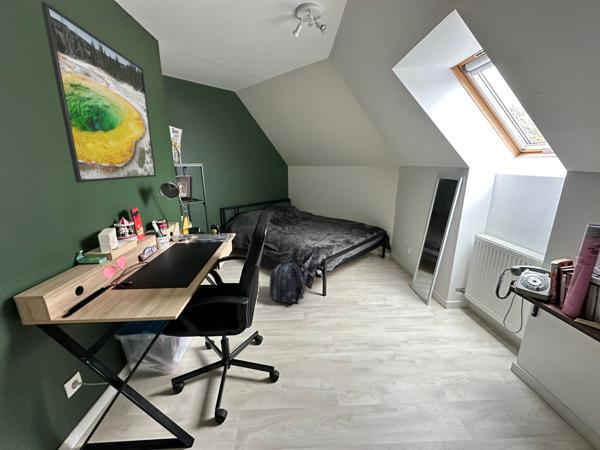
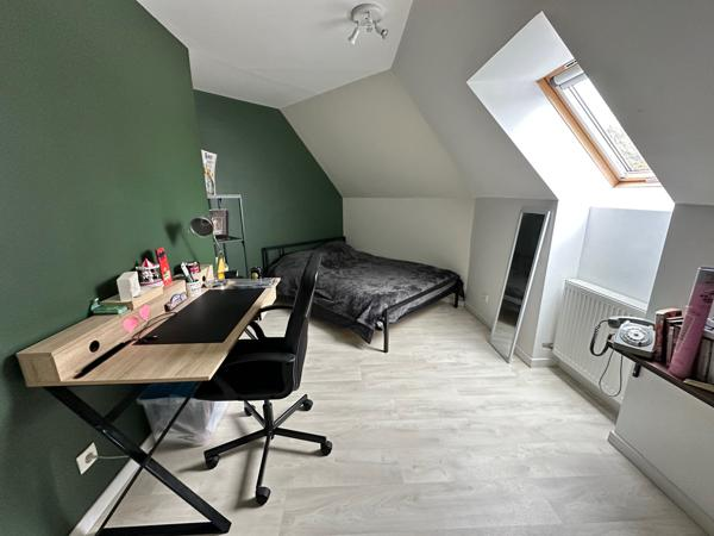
- backpack [269,256,309,306]
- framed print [40,1,157,184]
